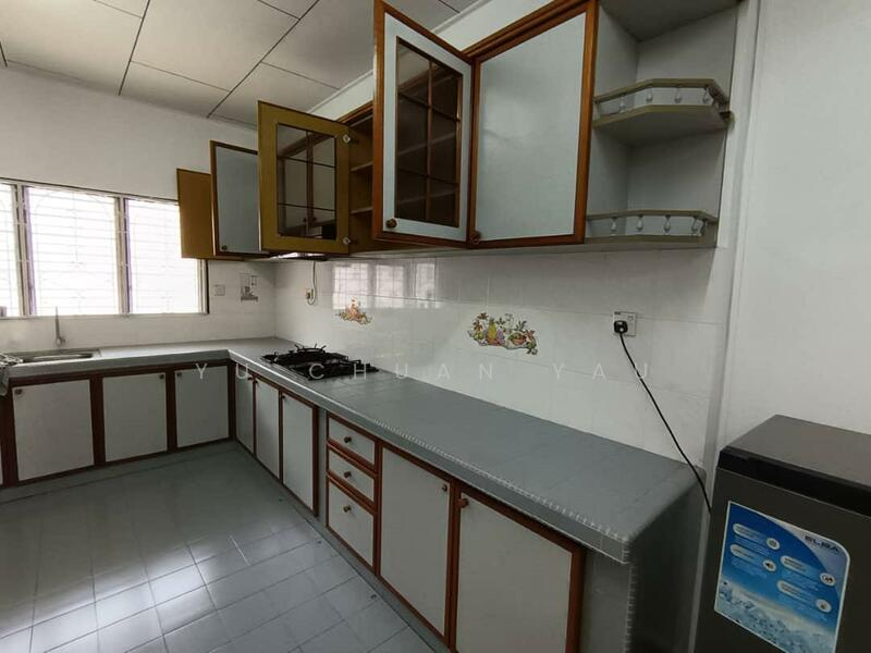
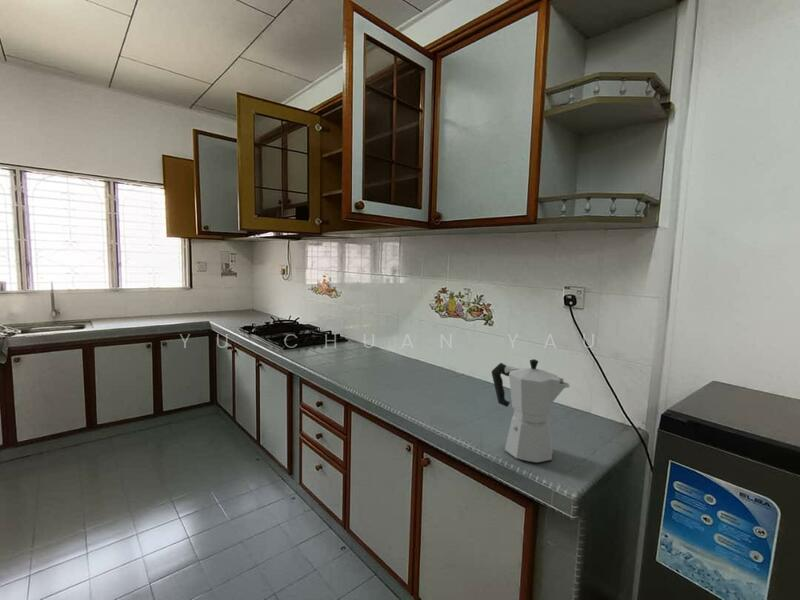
+ moka pot [491,358,571,463]
